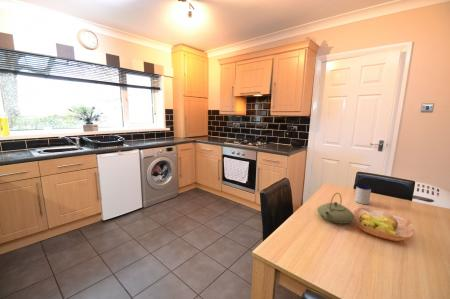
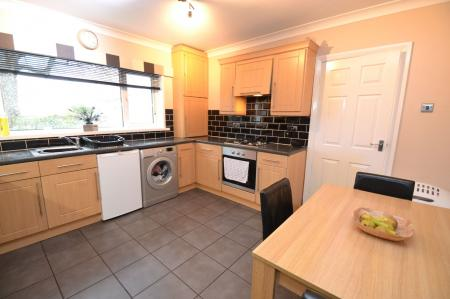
- mug [354,185,372,205]
- teapot [316,192,356,225]
